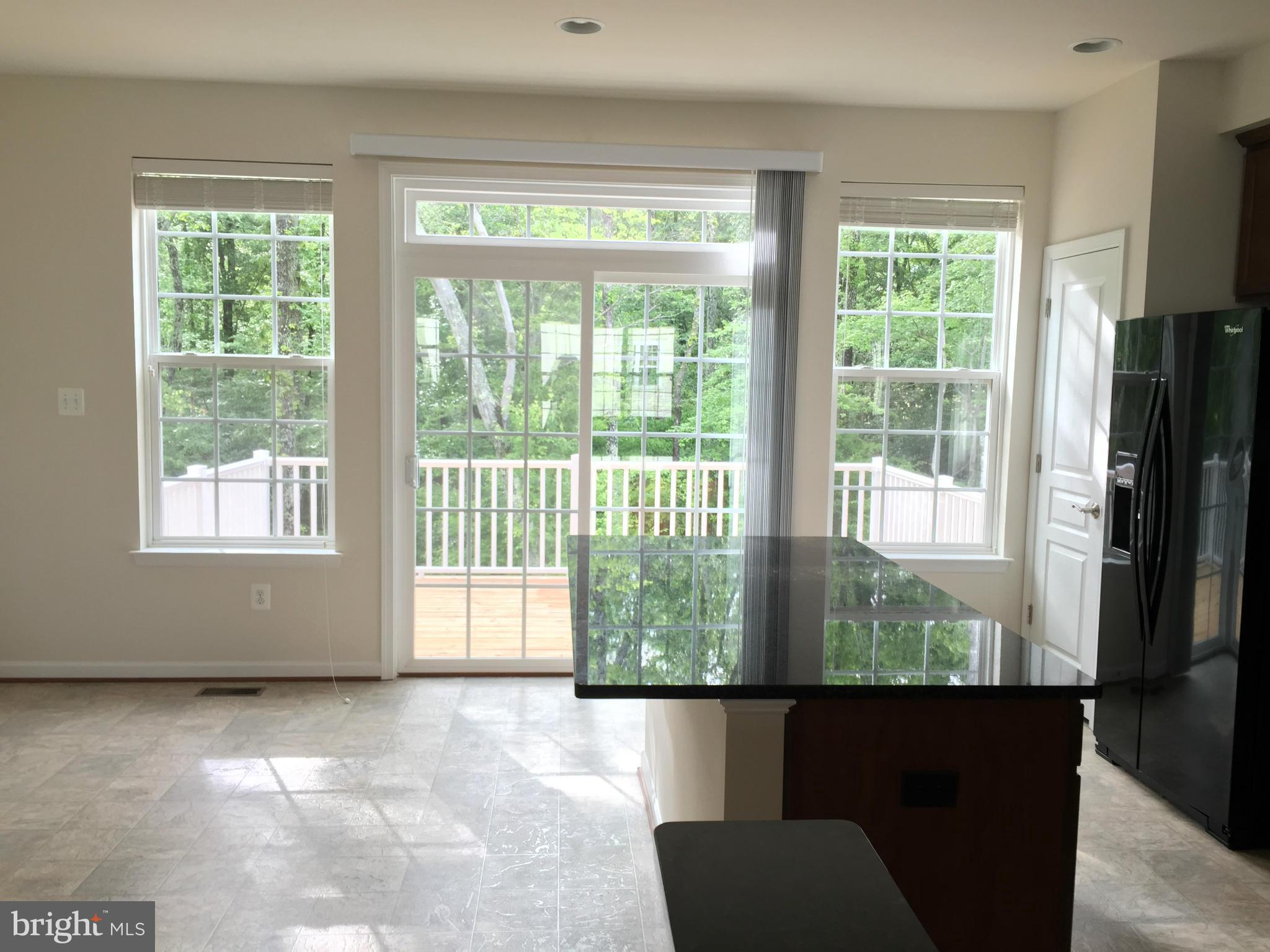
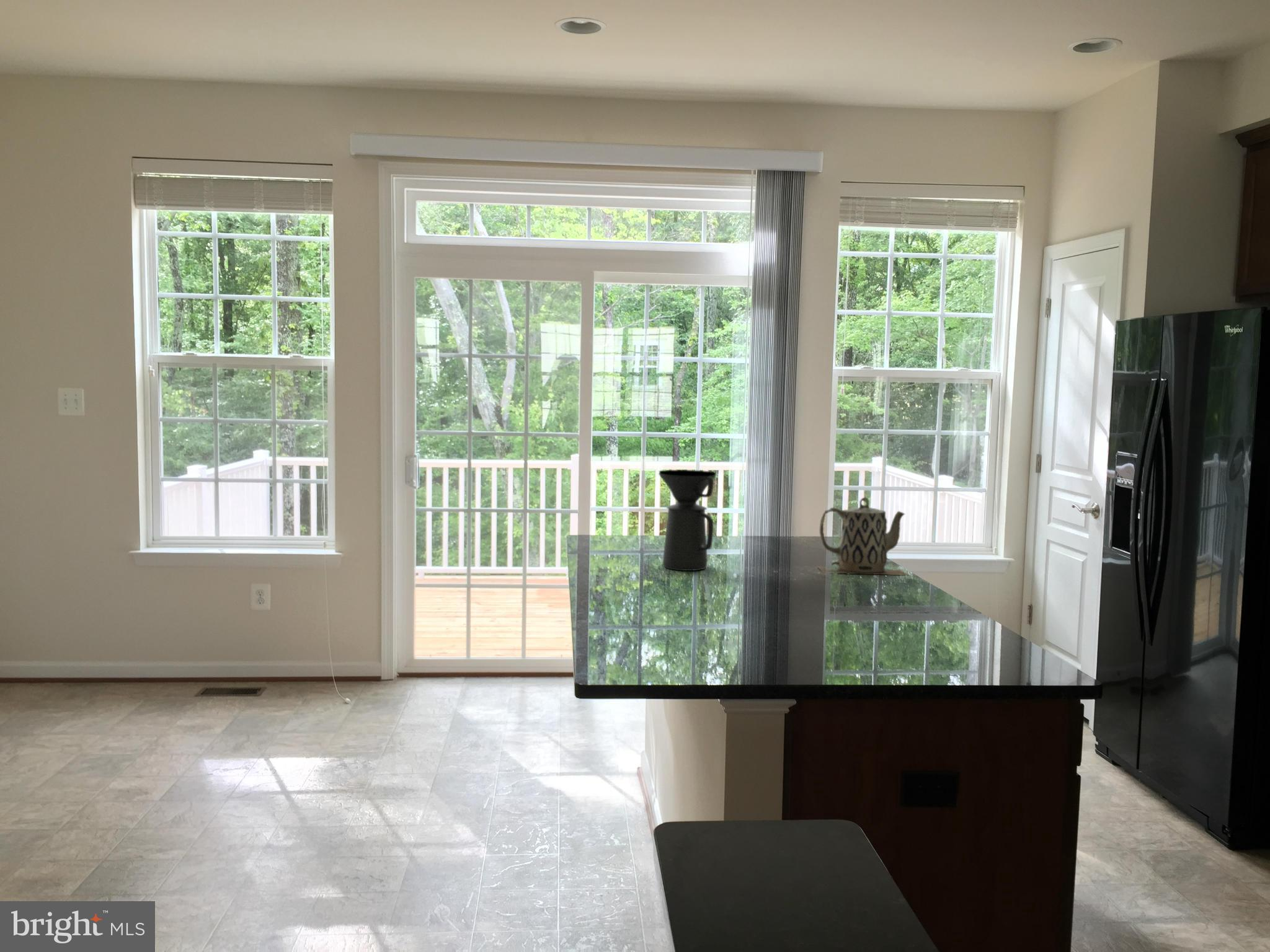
+ coffee maker [658,469,717,571]
+ teapot [816,496,910,576]
